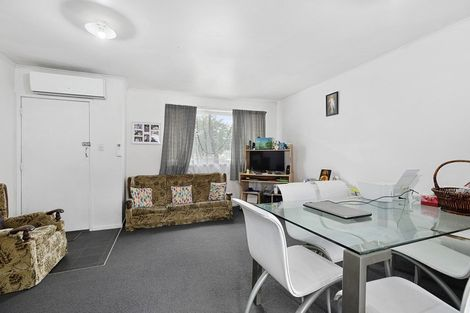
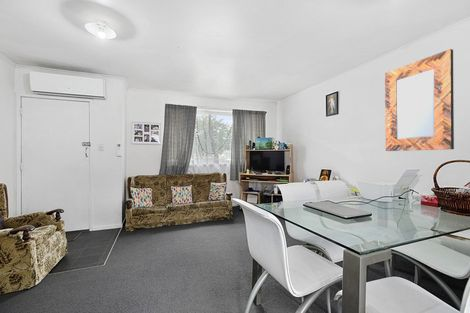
+ home mirror [384,48,455,152]
